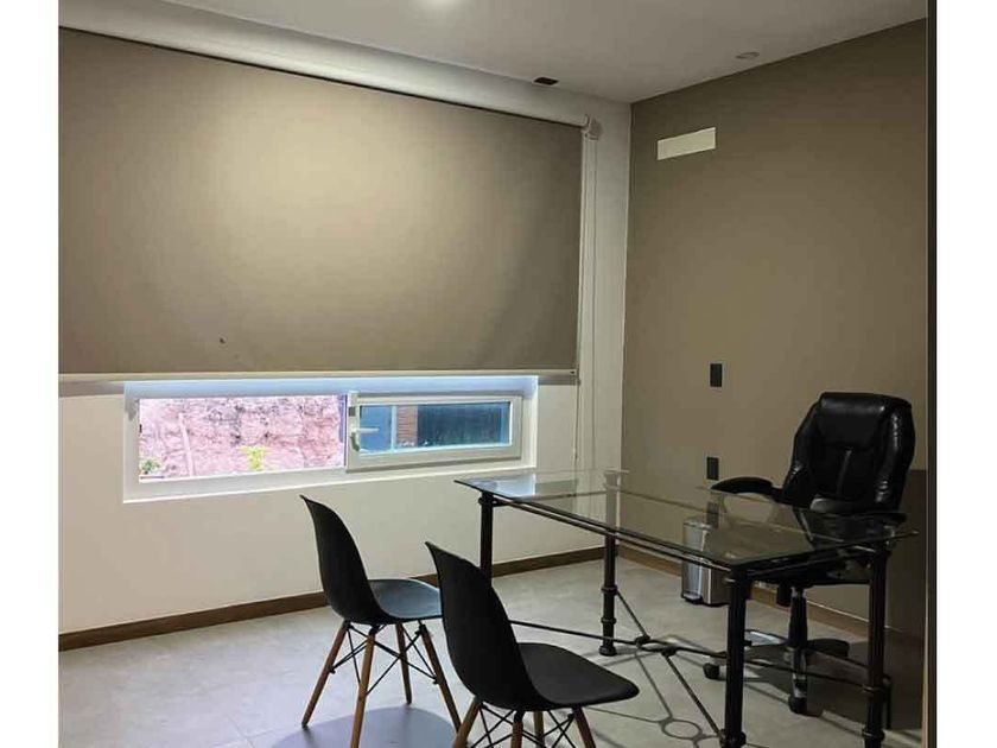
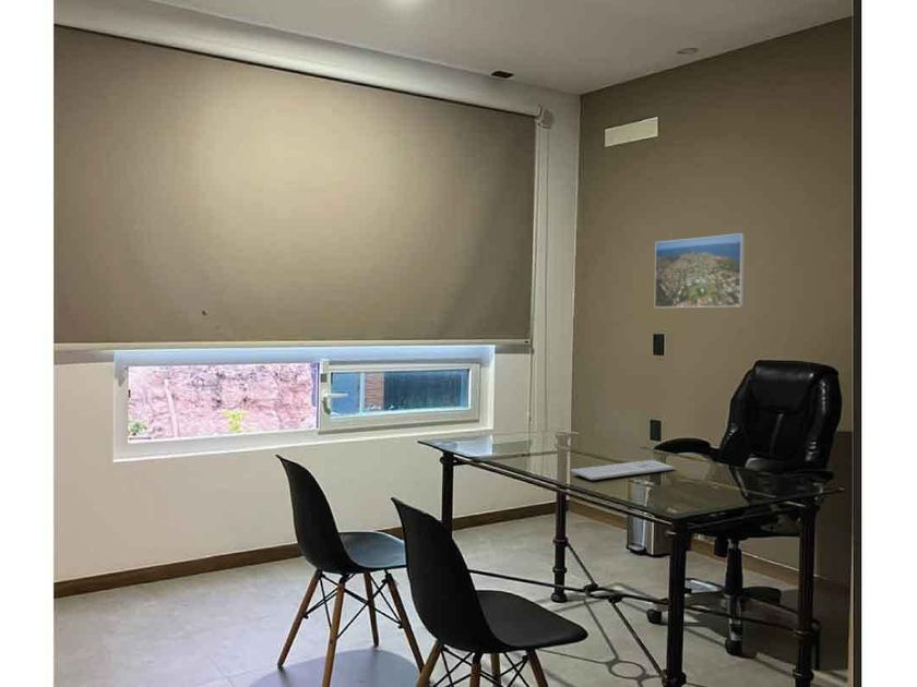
+ keyboard [569,459,676,481]
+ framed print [654,232,746,309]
